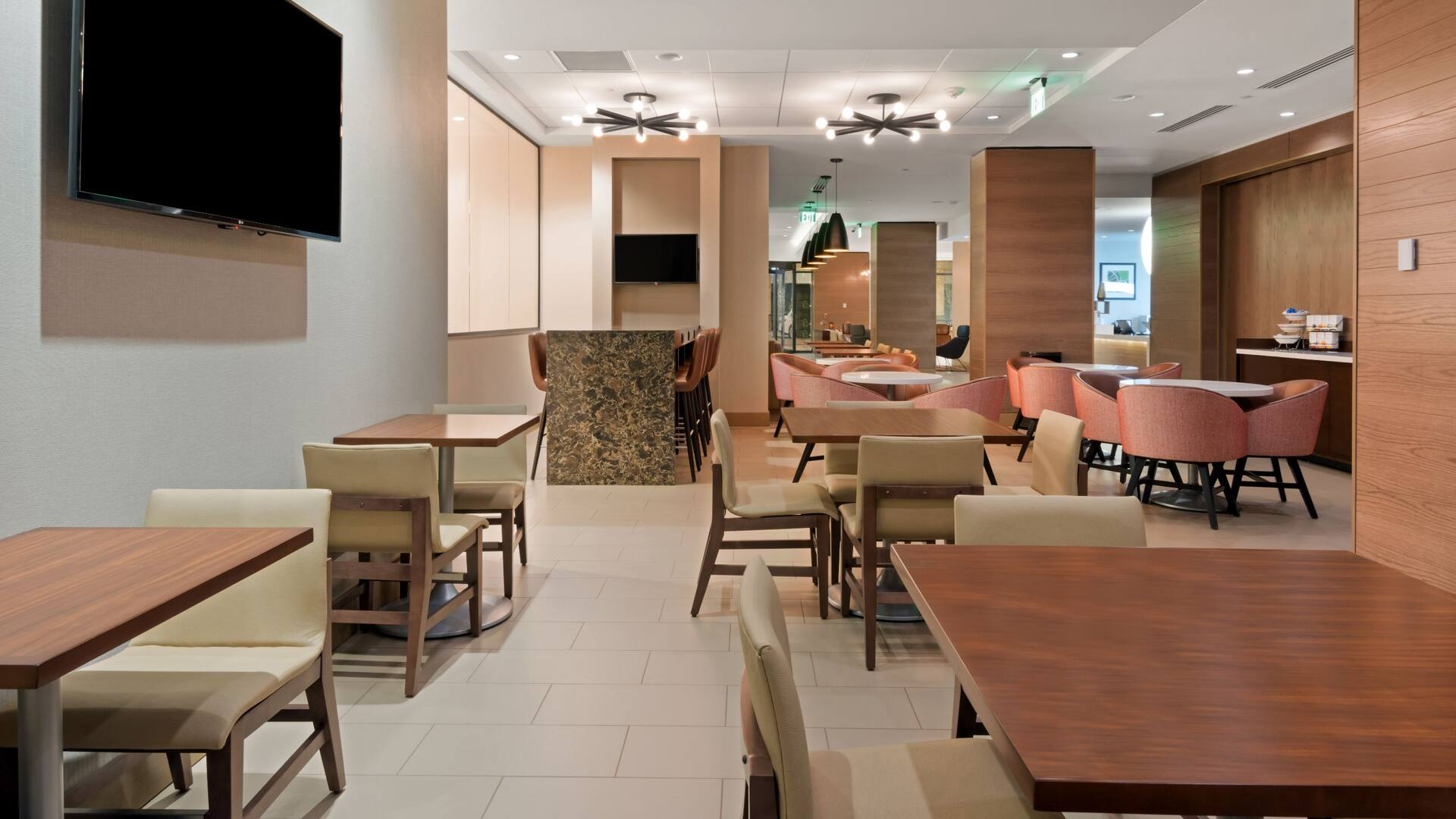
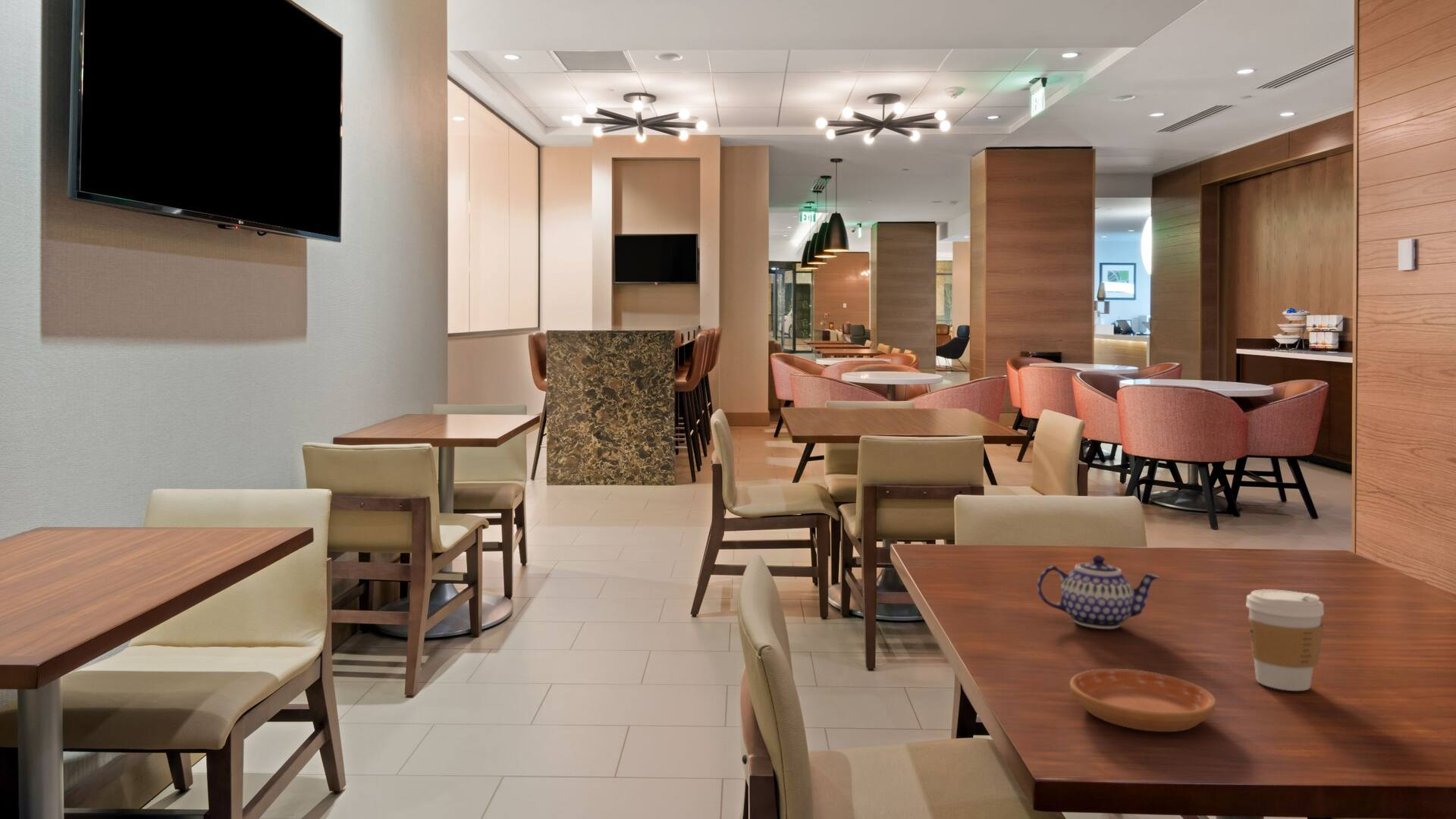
+ teapot [1037,555,1160,629]
+ coffee cup [1245,588,1325,692]
+ saucer [1069,668,1216,733]
